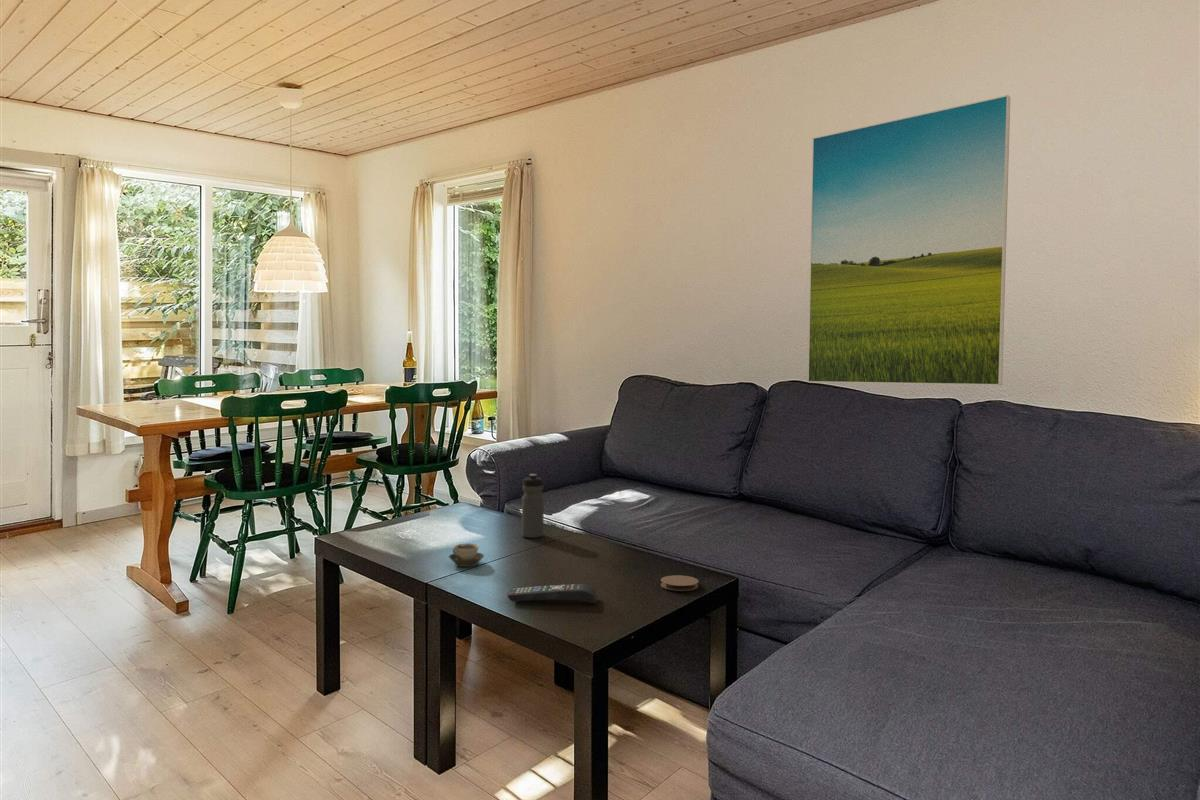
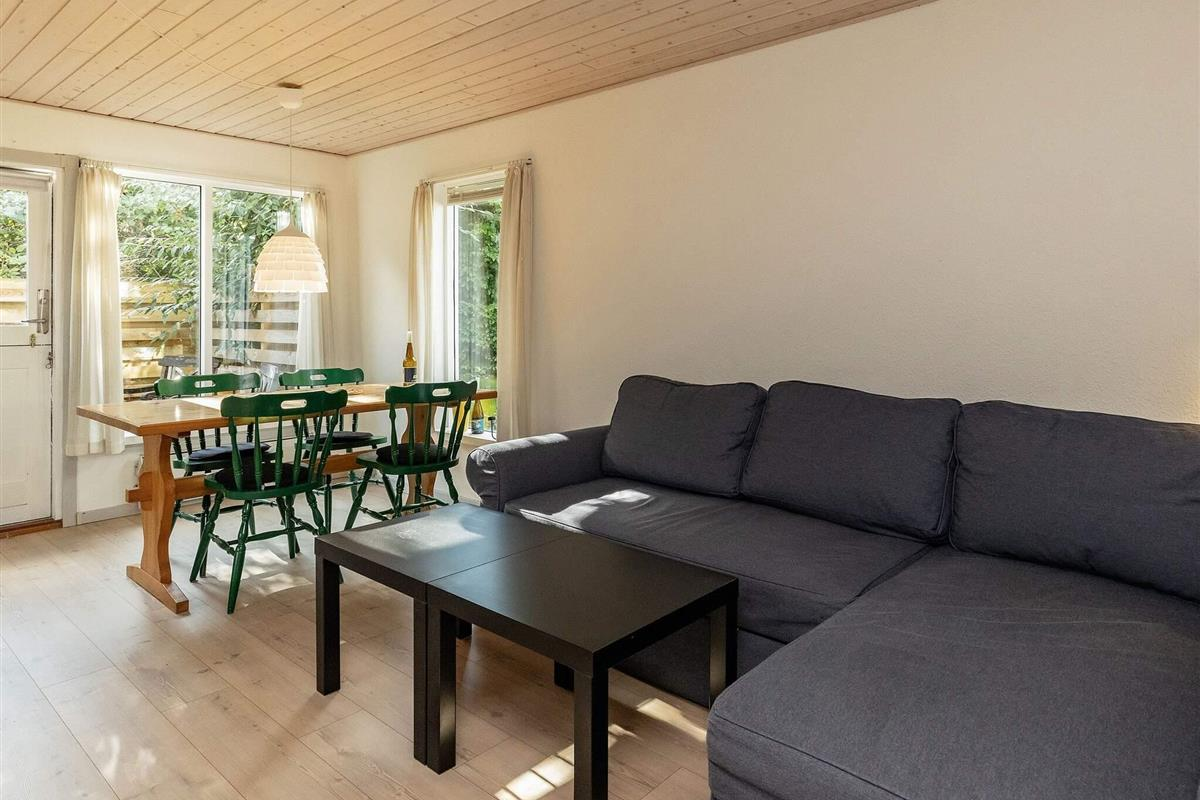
- remote control [506,583,598,605]
- water bottle [521,473,545,539]
- cup [448,543,485,568]
- coaster [660,574,699,592]
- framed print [807,94,1011,386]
